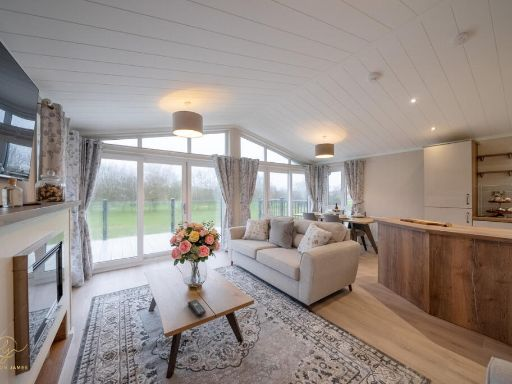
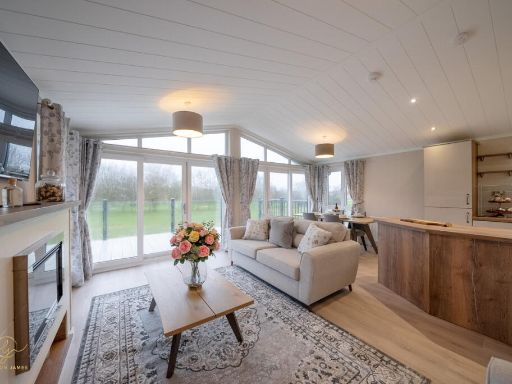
- remote control [187,299,207,317]
